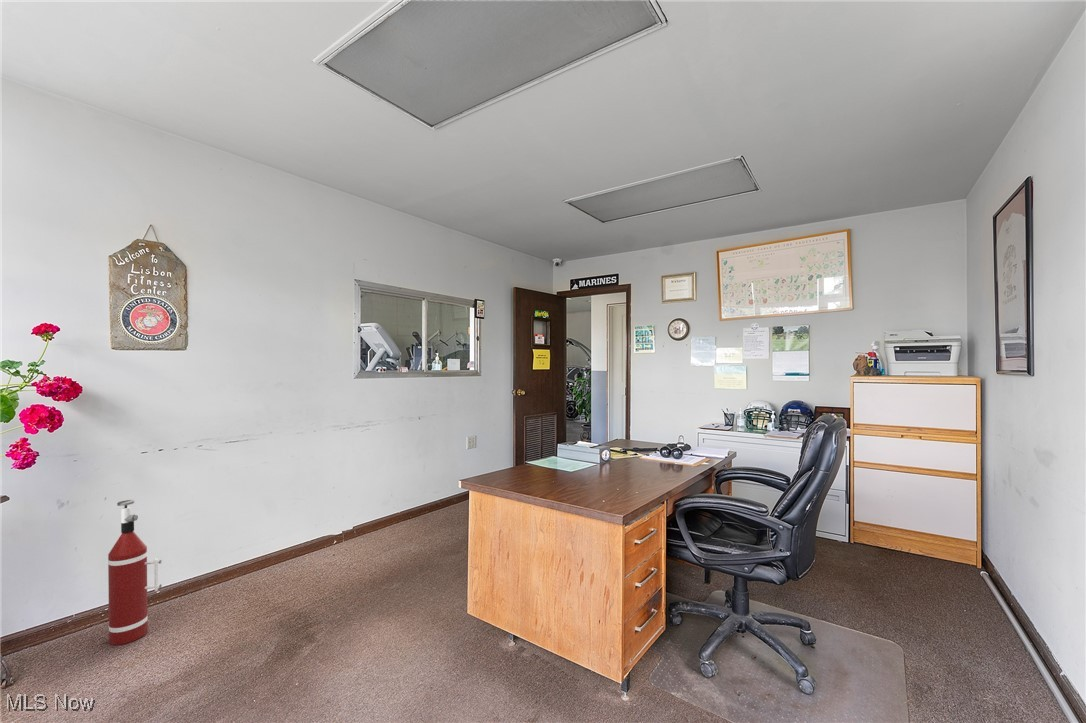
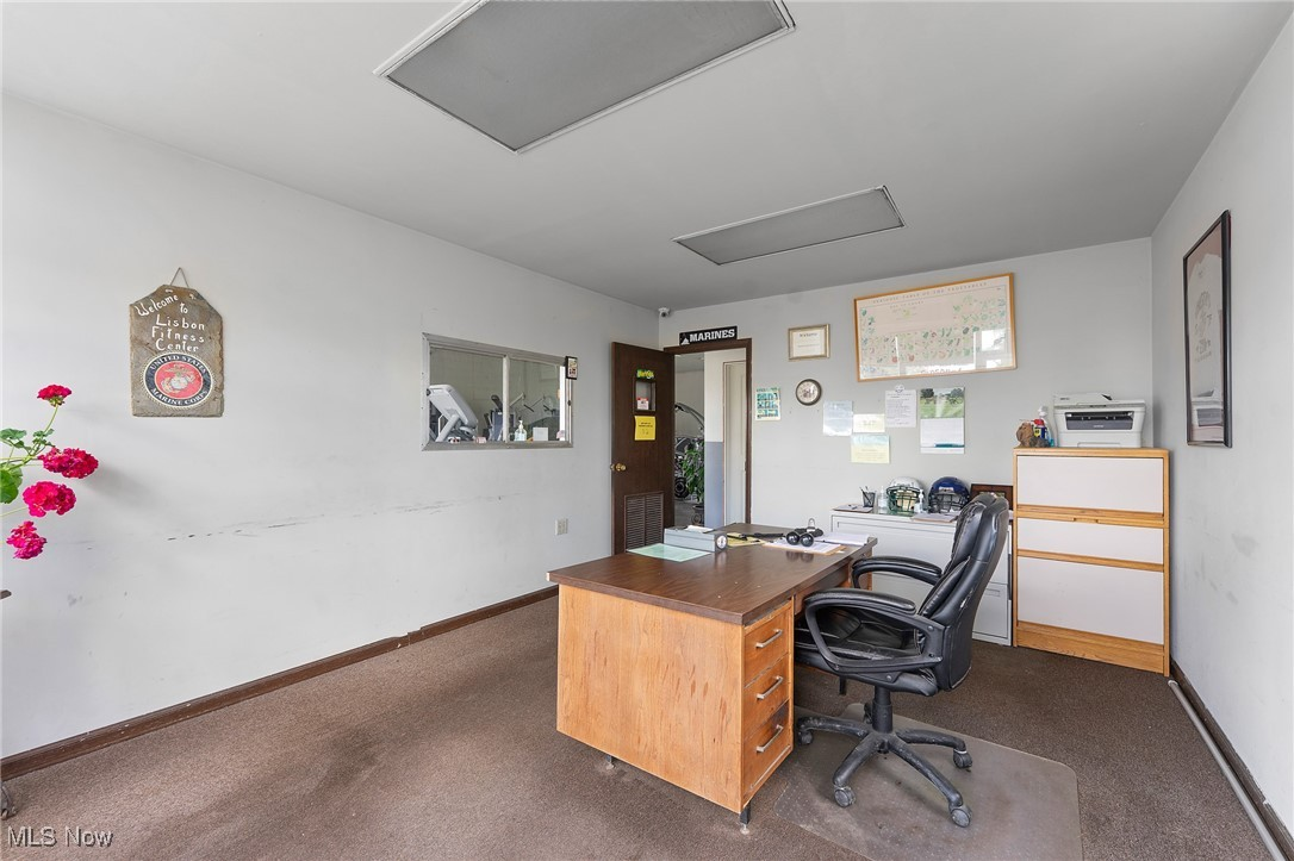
- fire extinguisher [107,499,163,646]
